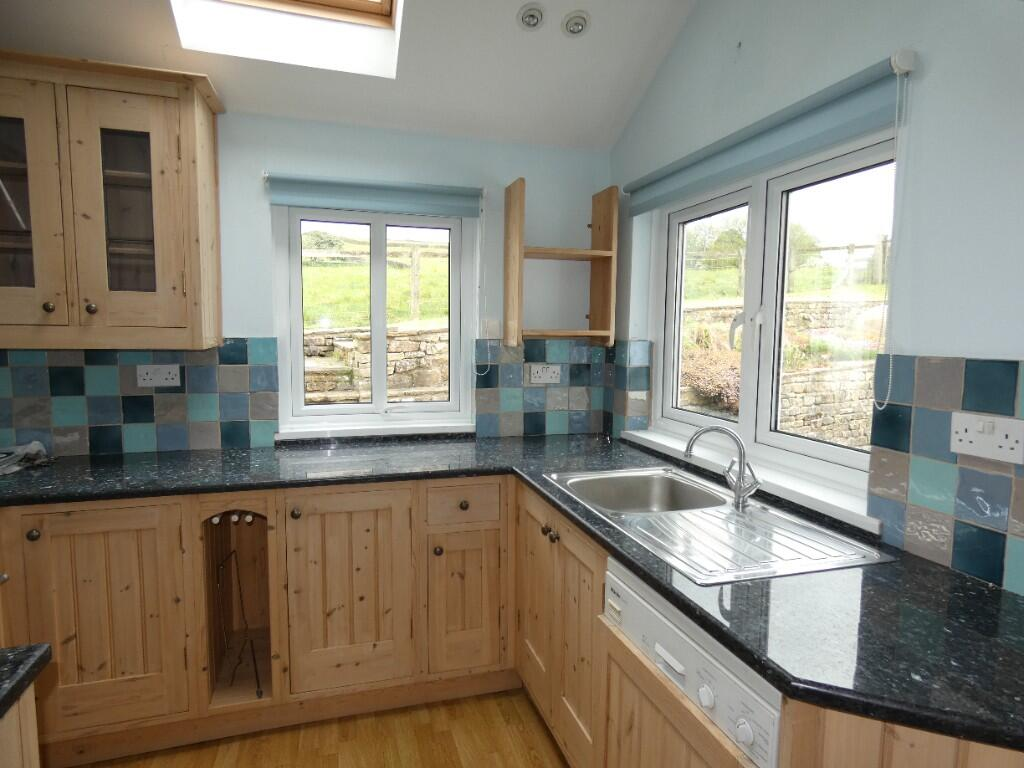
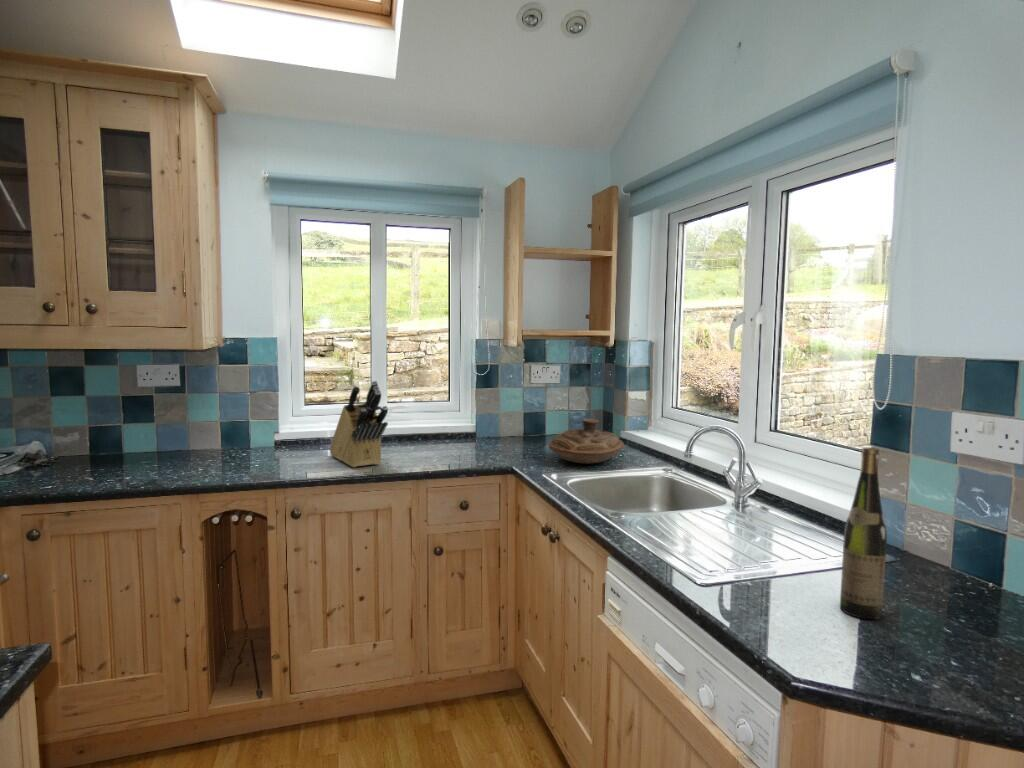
+ knife block [329,380,389,468]
+ wine bottle [839,446,888,620]
+ decorative bowl [547,418,625,464]
